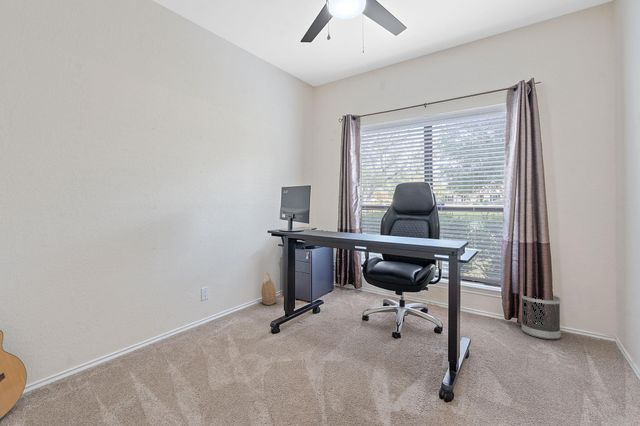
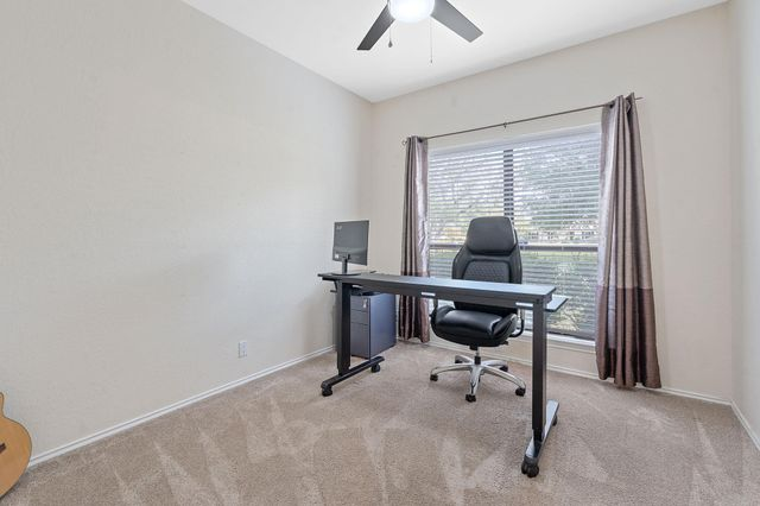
- basket [260,271,278,306]
- wastebasket [520,293,562,340]
